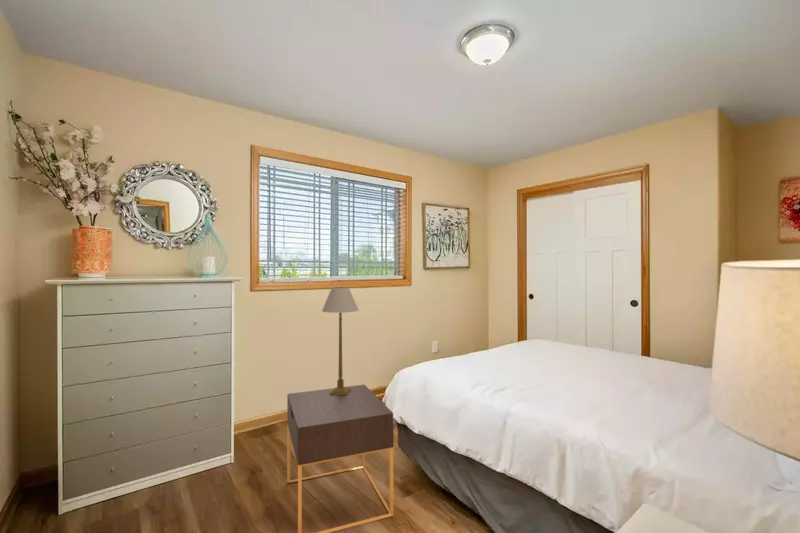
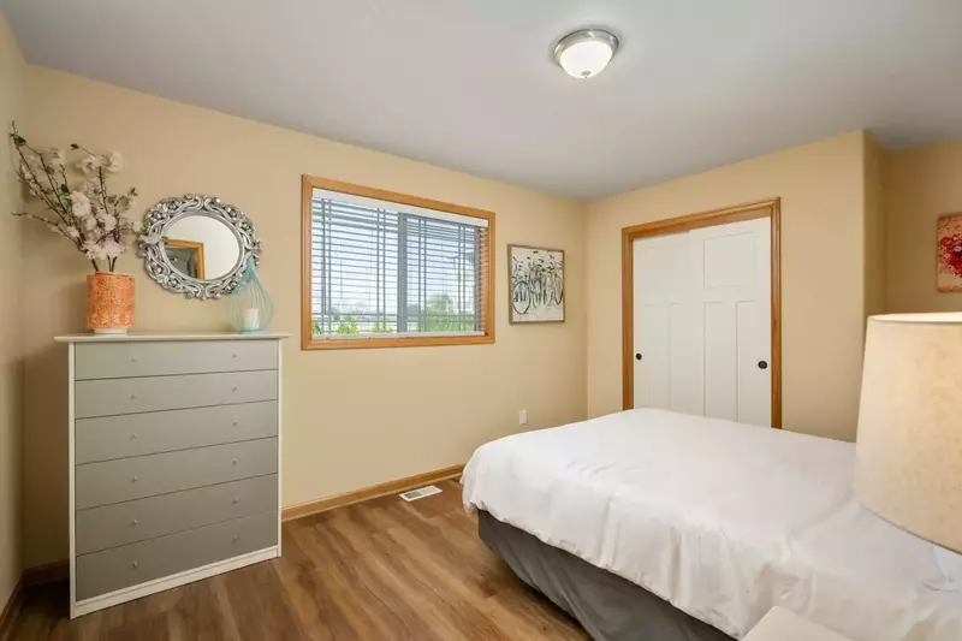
- table lamp [321,286,360,396]
- nightstand [286,384,395,533]
